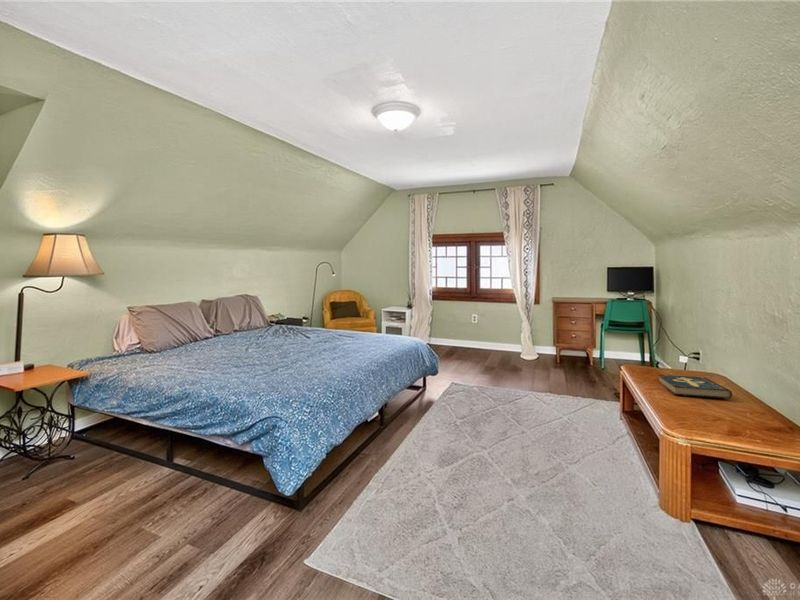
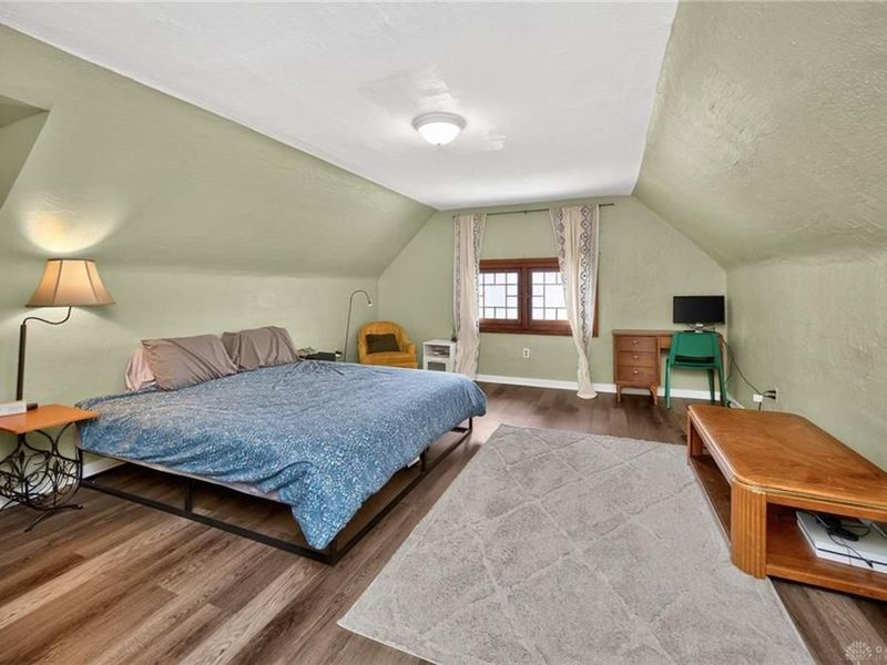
- book [657,374,733,400]
